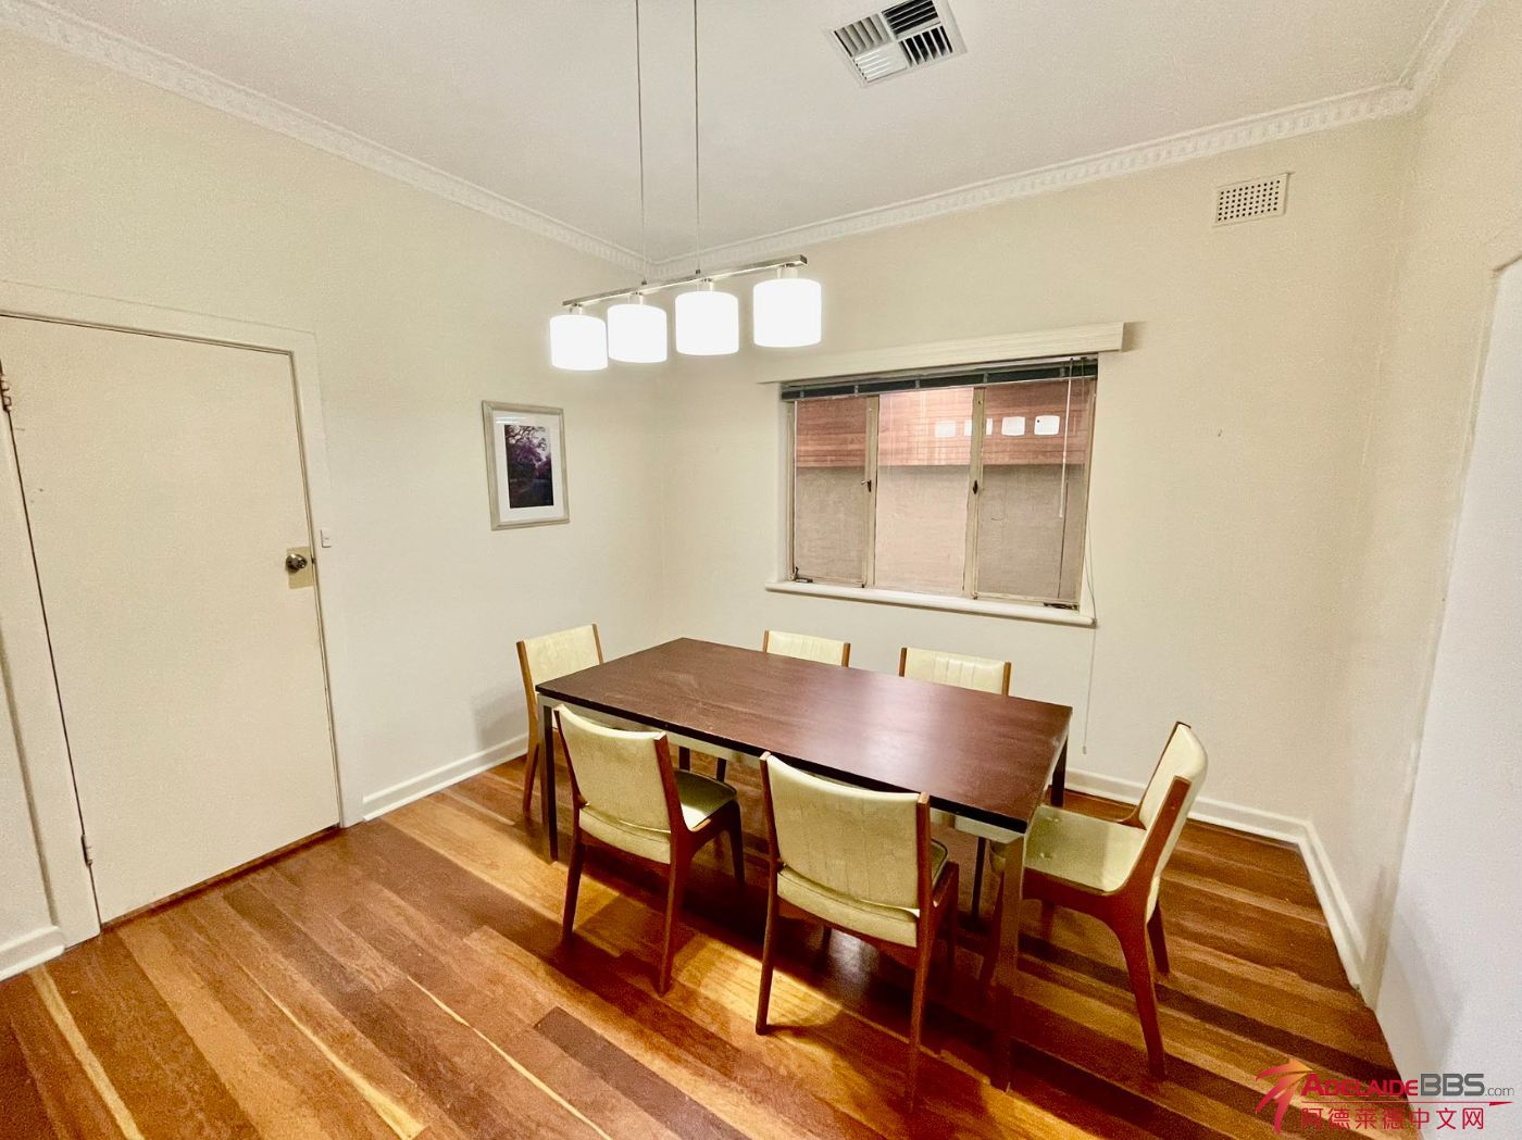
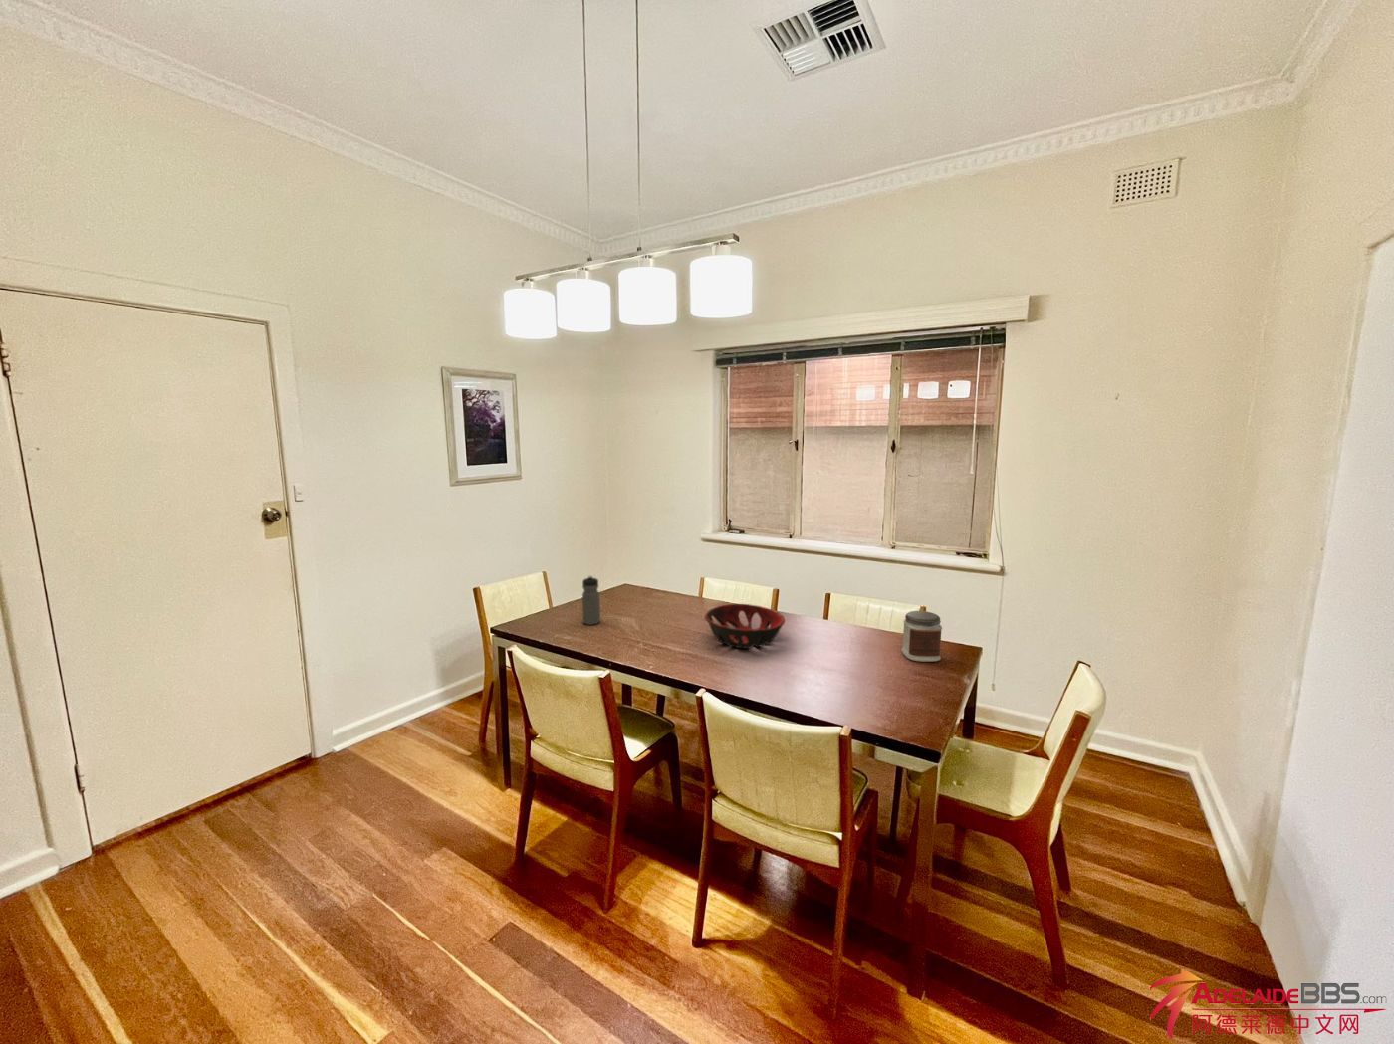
+ jar [902,610,943,662]
+ water bottle [581,575,601,626]
+ decorative bowl [704,603,785,650]
